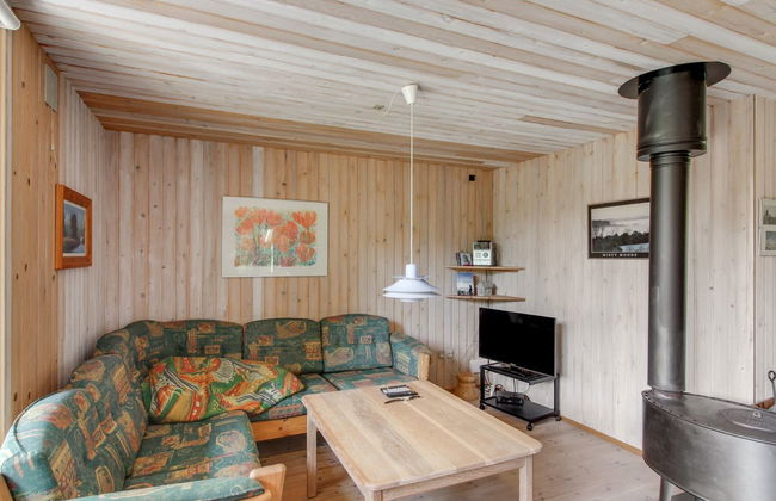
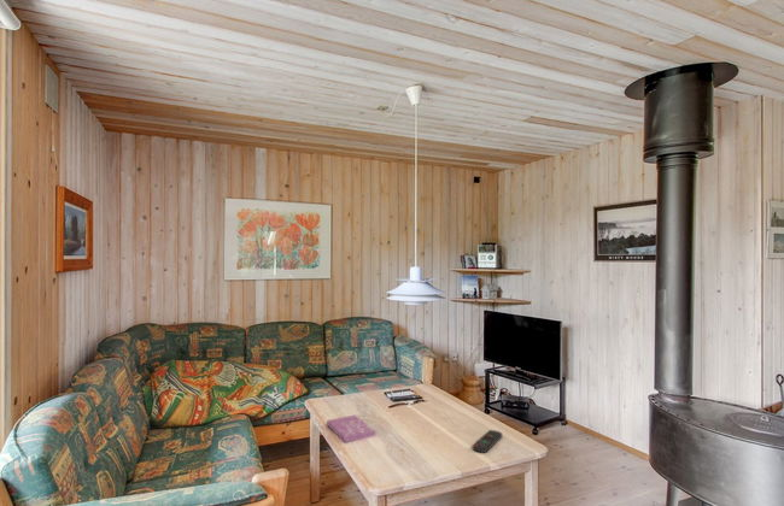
+ book [326,414,376,443]
+ remote control [472,429,503,454]
